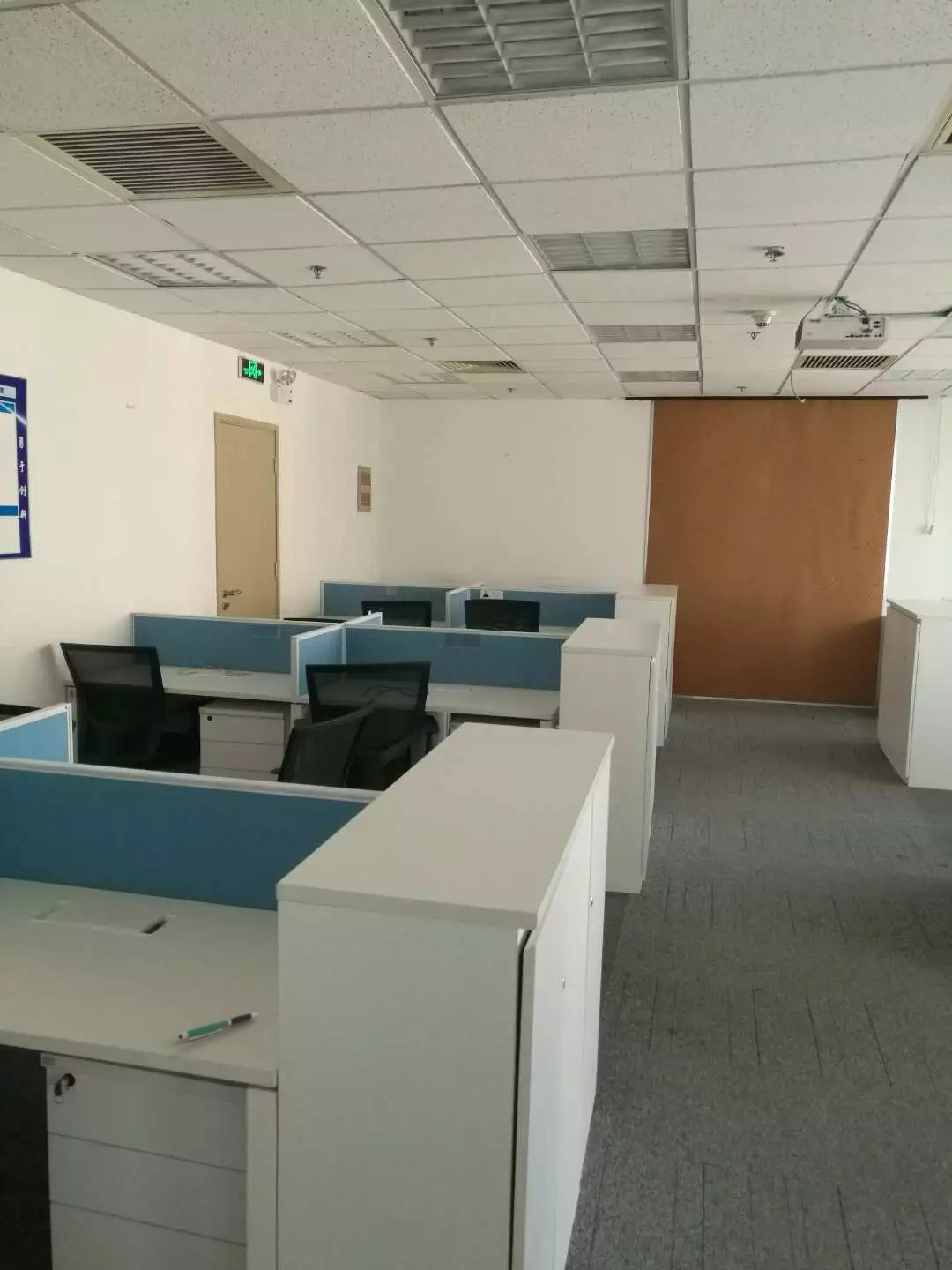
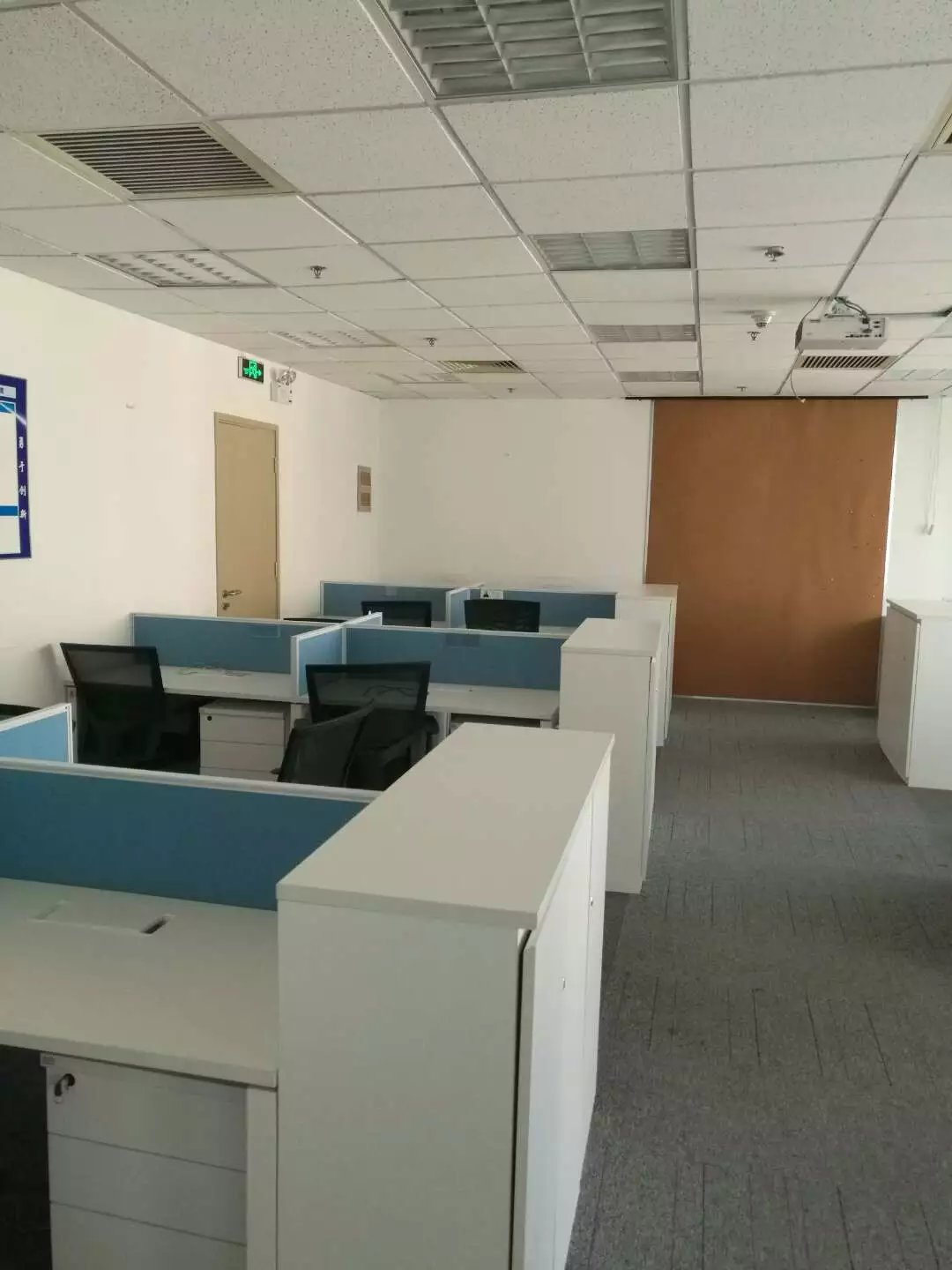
- pen [178,1012,259,1041]
